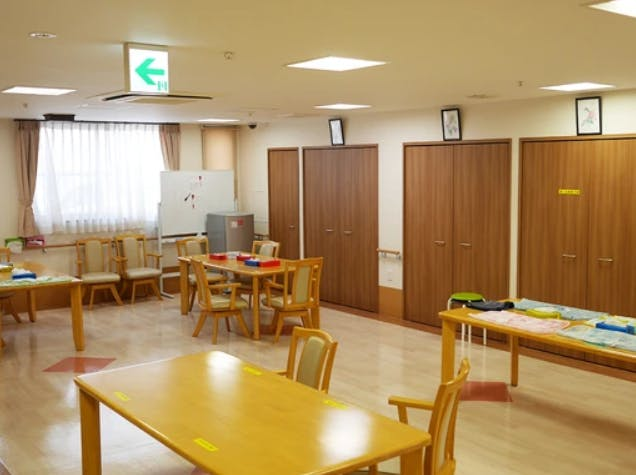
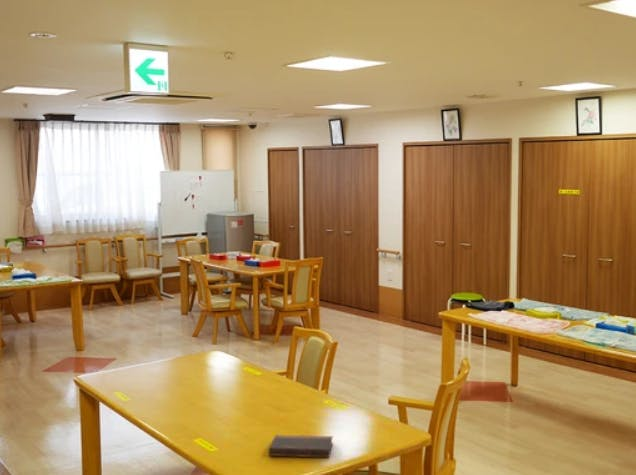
+ book [268,434,334,459]
